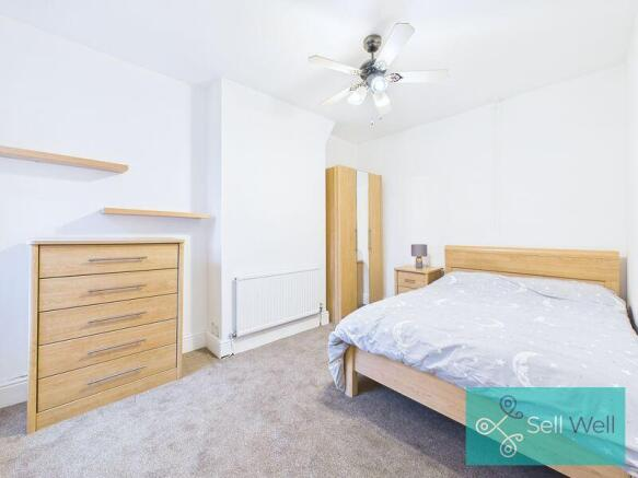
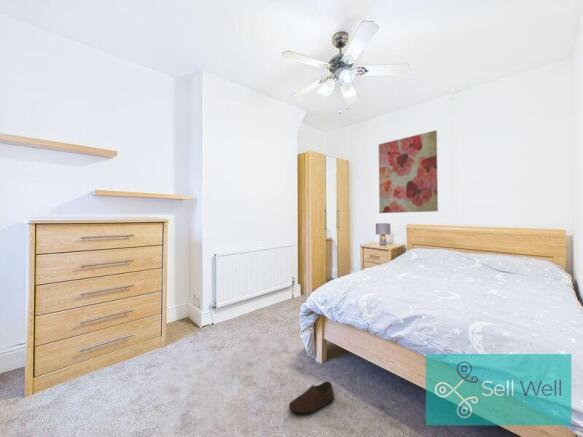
+ wall art [378,129,439,214]
+ shoe [288,380,335,416]
